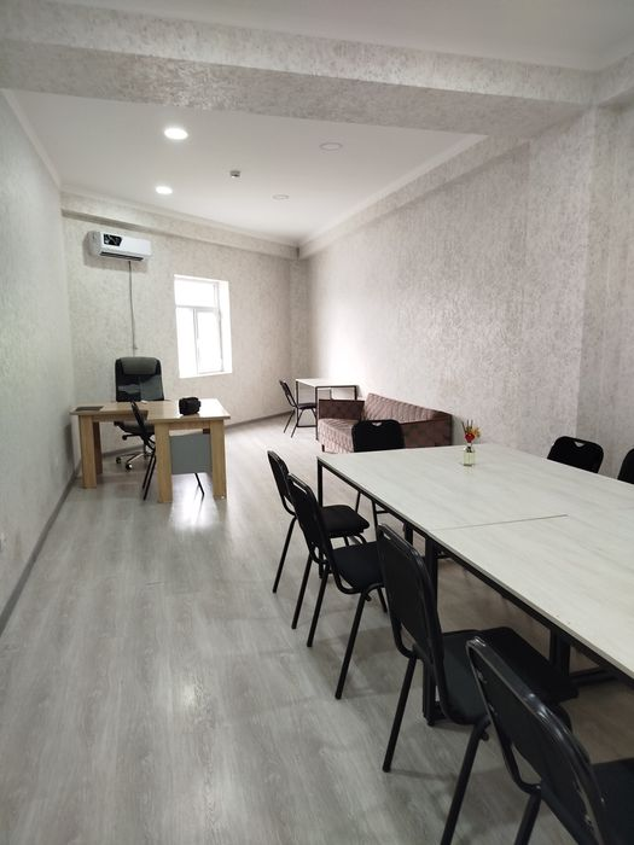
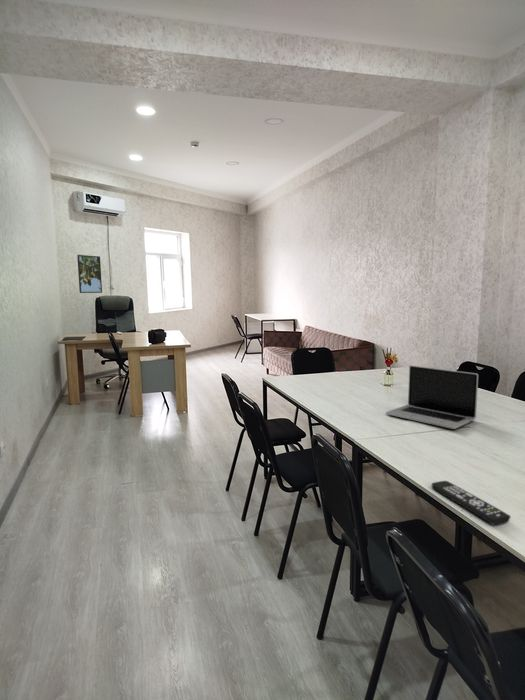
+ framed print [76,254,103,294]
+ laptop [385,364,479,430]
+ remote control [431,480,511,526]
